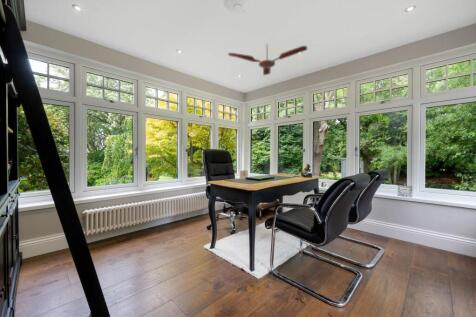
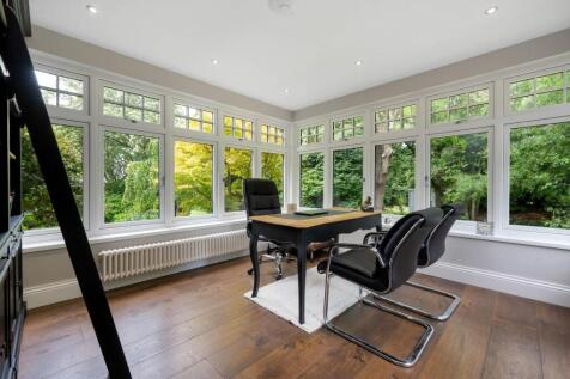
- ceiling fan [227,43,308,76]
